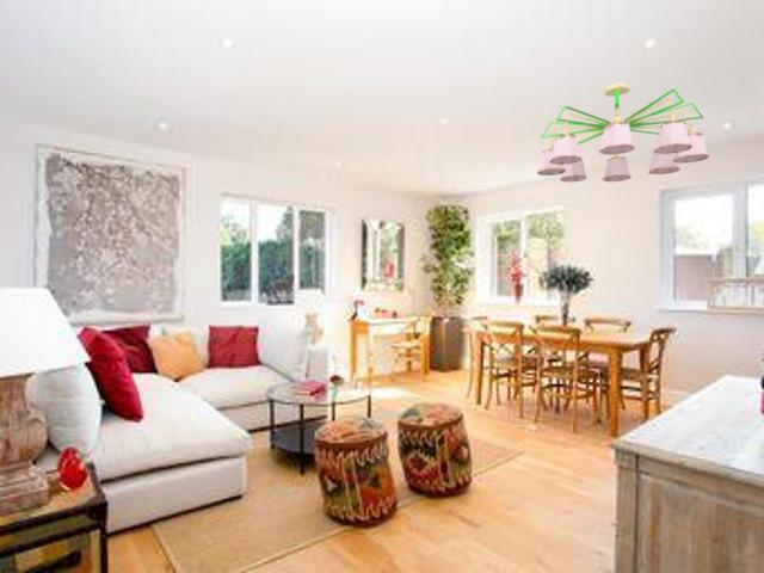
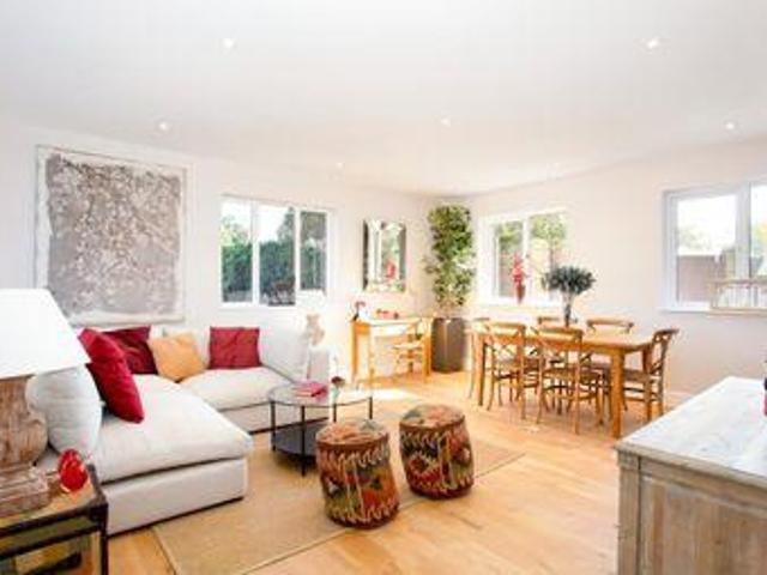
- chandelier [536,81,710,184]
